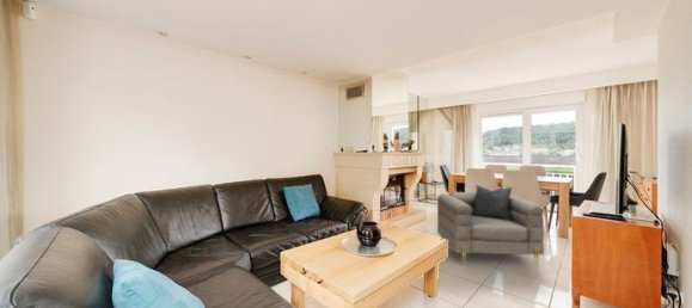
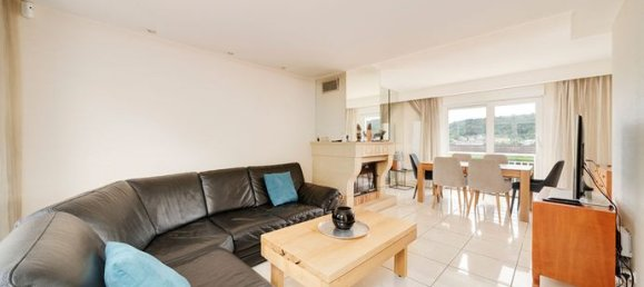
- armchair [436,184,545,267]
